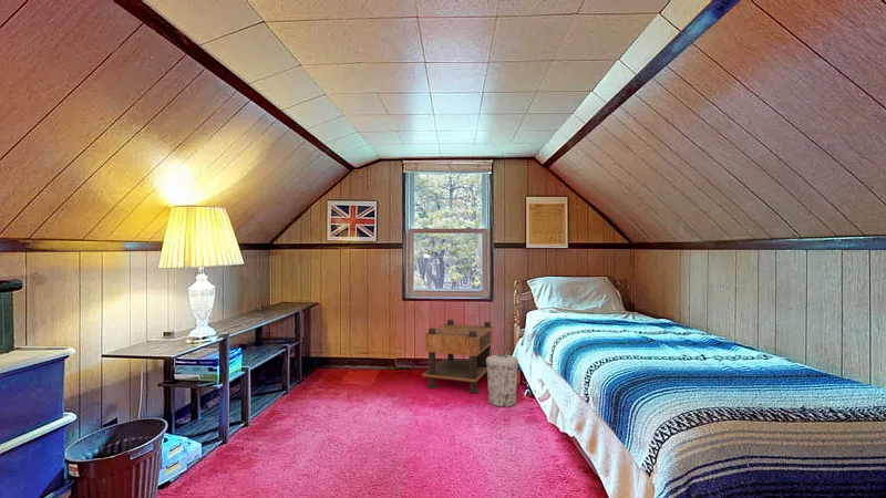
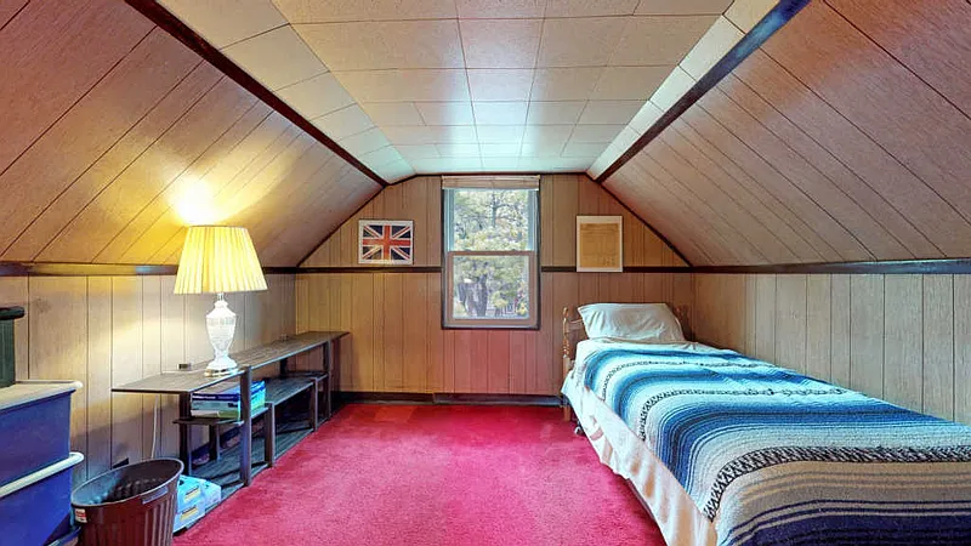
- trash can [486,353,519,408]
- nightstand [421,318,494,395]
